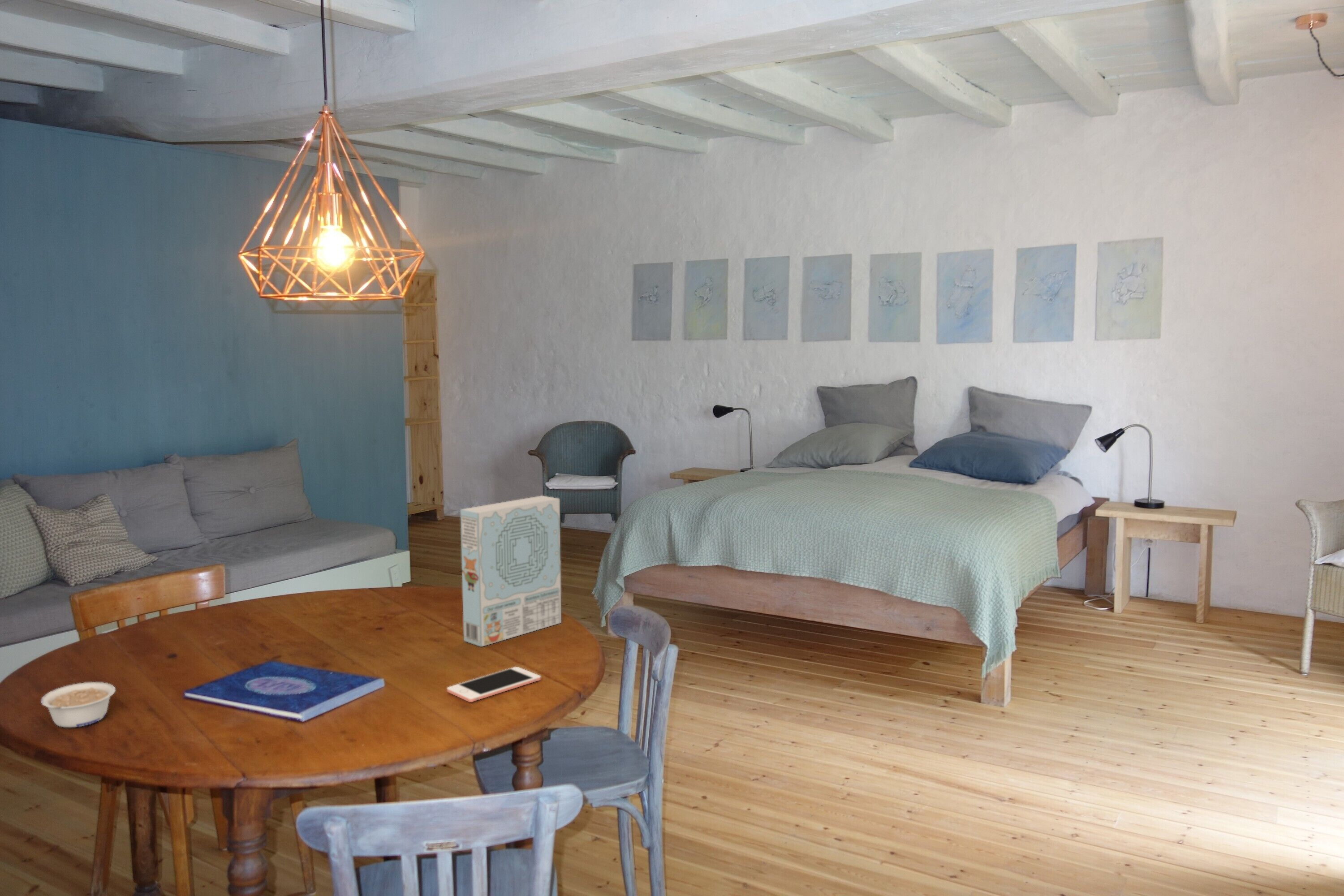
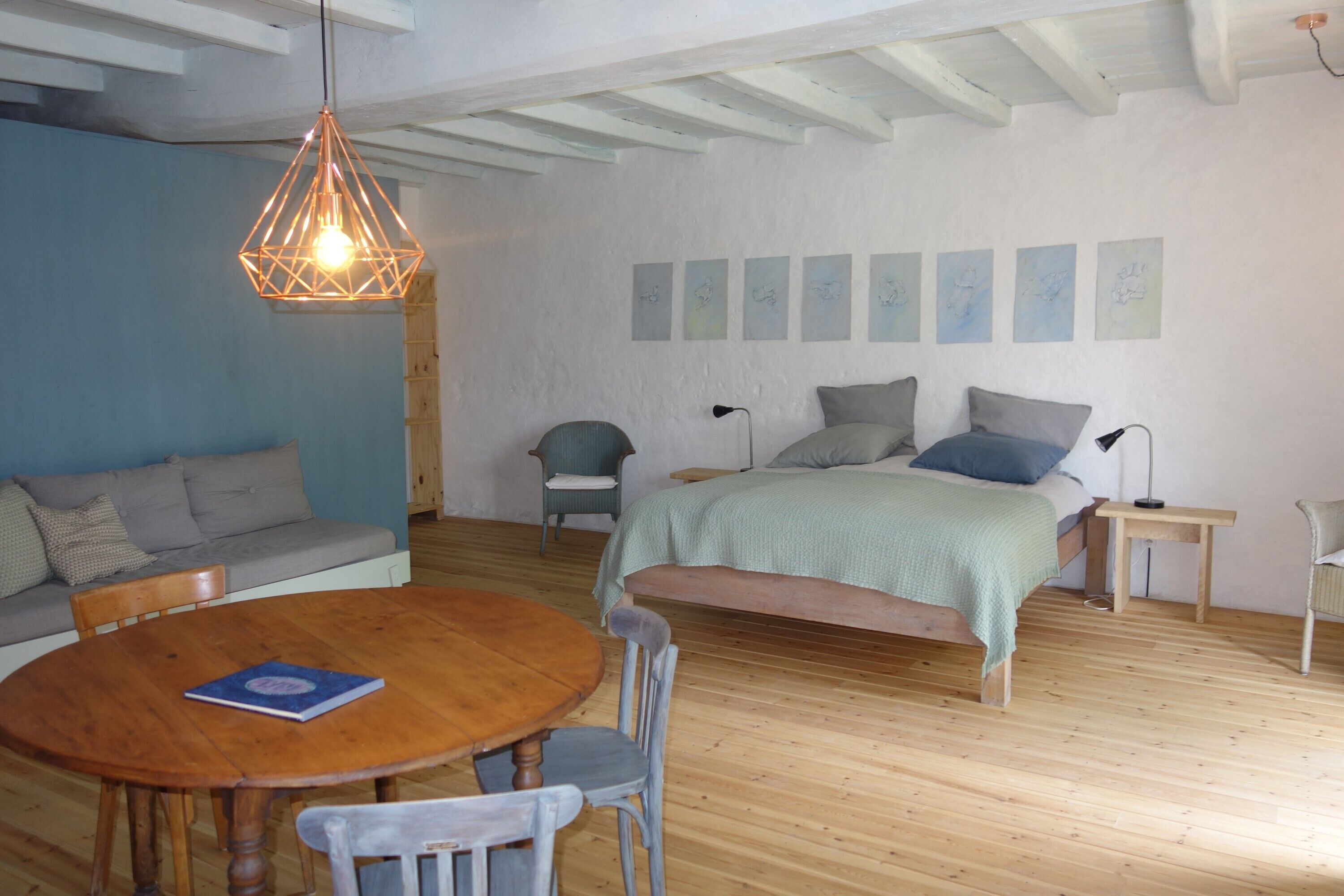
- legume [40,681,116,728]
- cereal box [460,495,562,647]
- cell phone [447,666,541,703]
